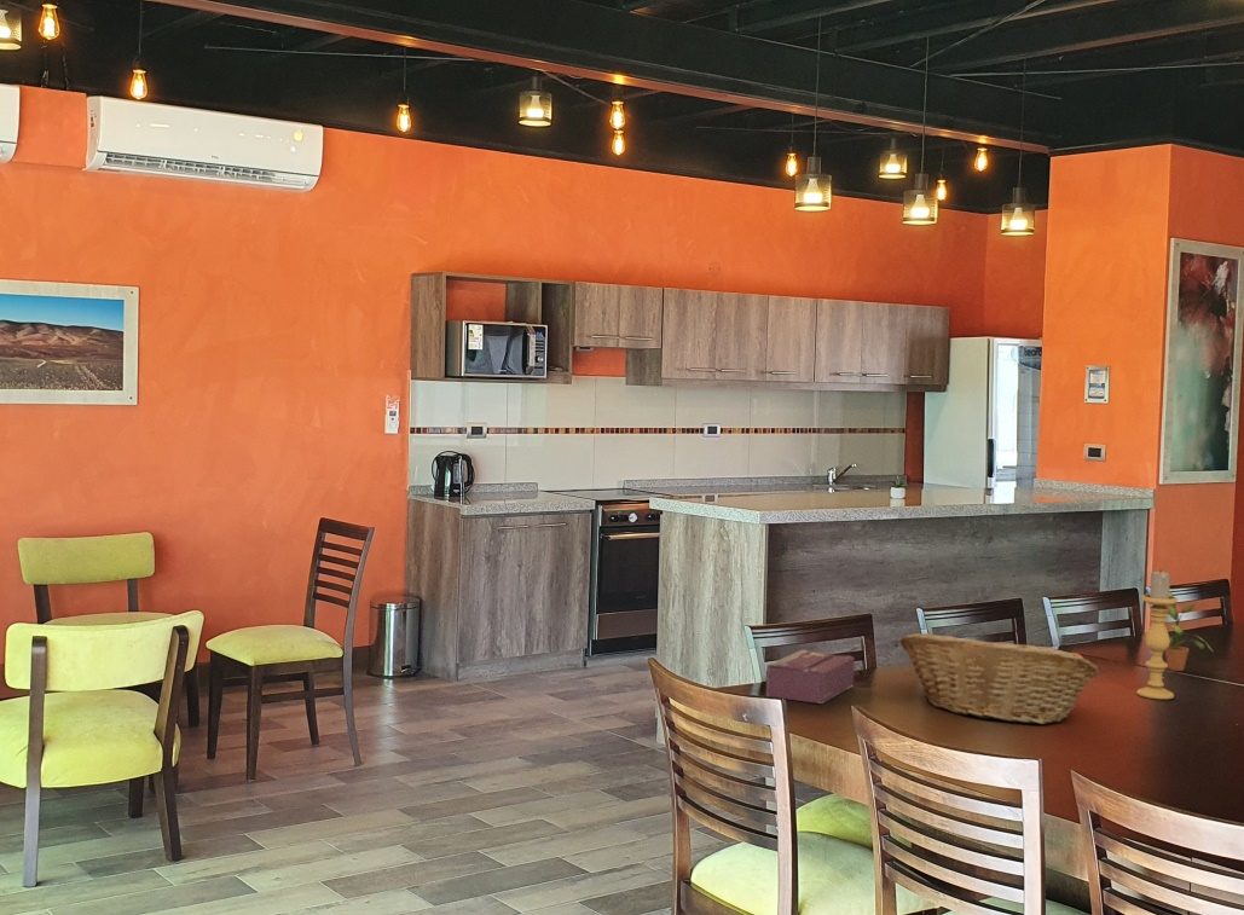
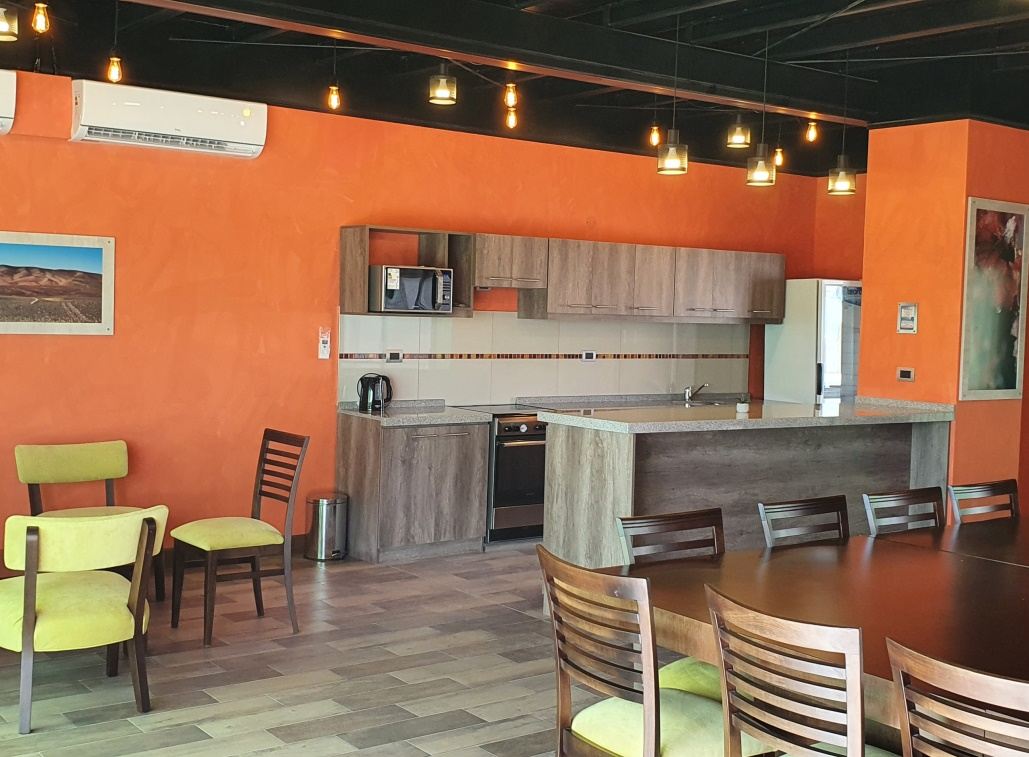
- tissue box [764,648,856,705]
- potted plant [1140,589,1214,672]
- fruit basket [898,632,1101,725]
- candle holder [1135,571,1179,701]
